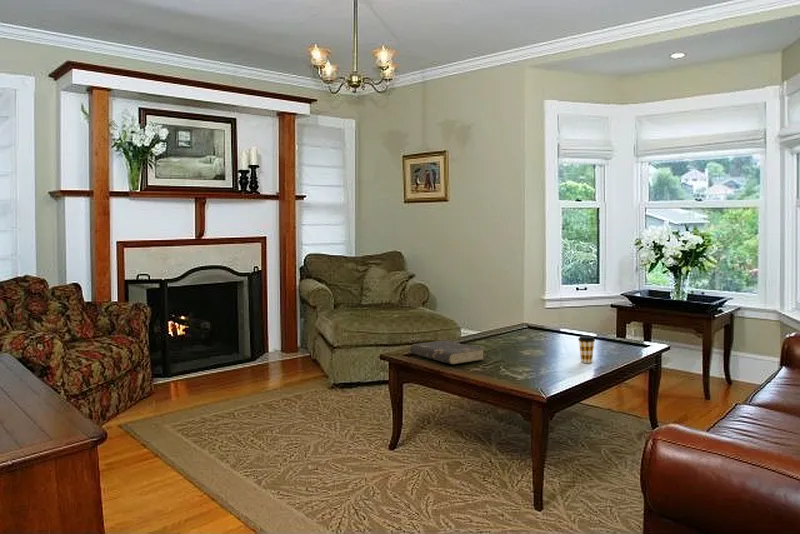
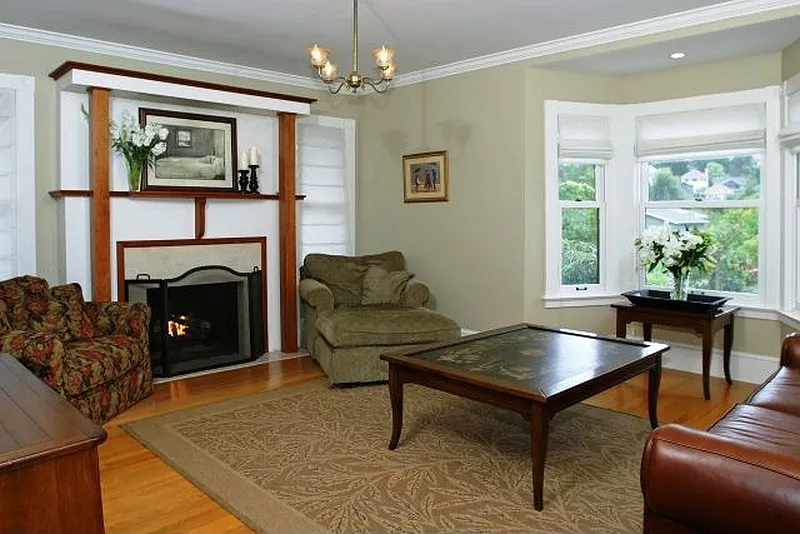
- coffee cup [577,335,596,364]
- book [409,339,485,365]
